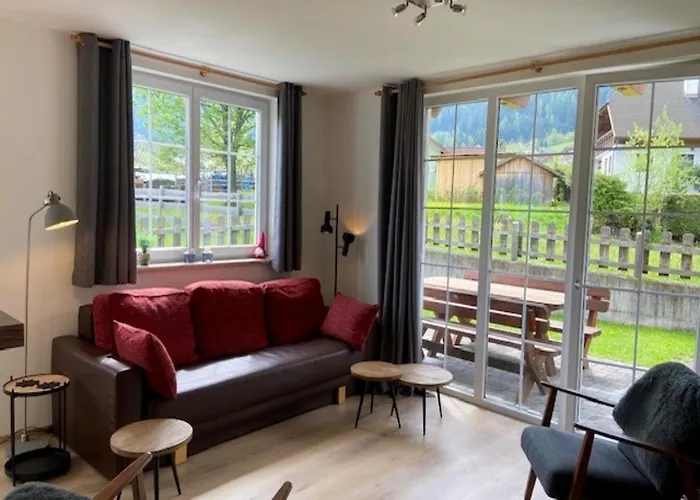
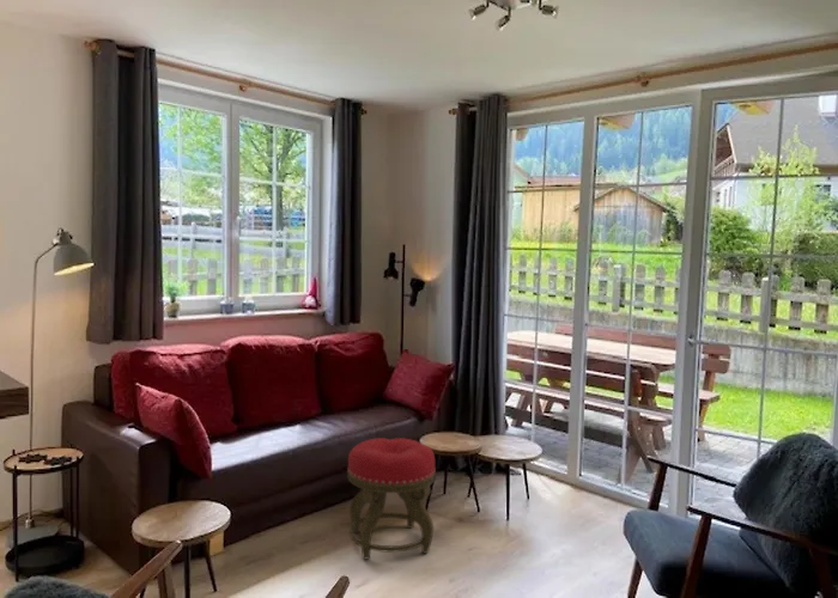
+ stool [346,437,437,561]
